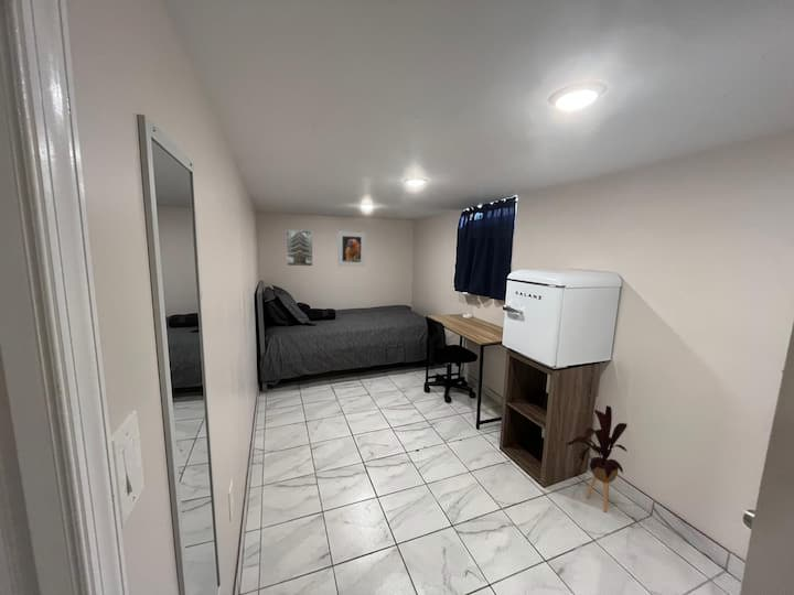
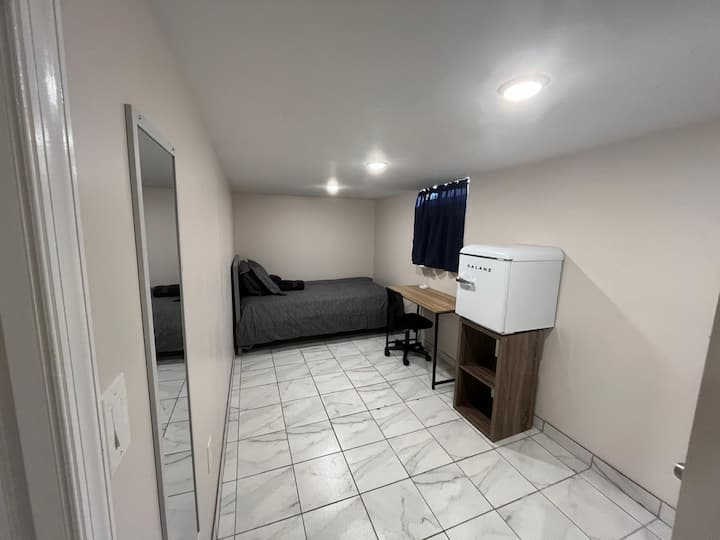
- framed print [285,229,313,267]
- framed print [336,230,366,268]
- house plant [565,404,629,512]
